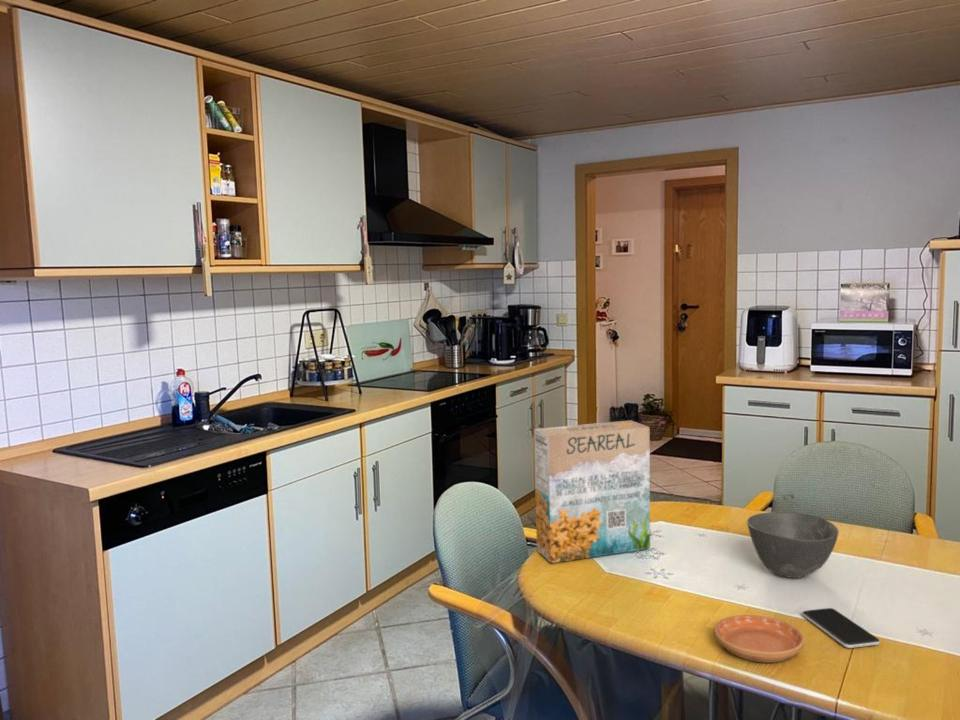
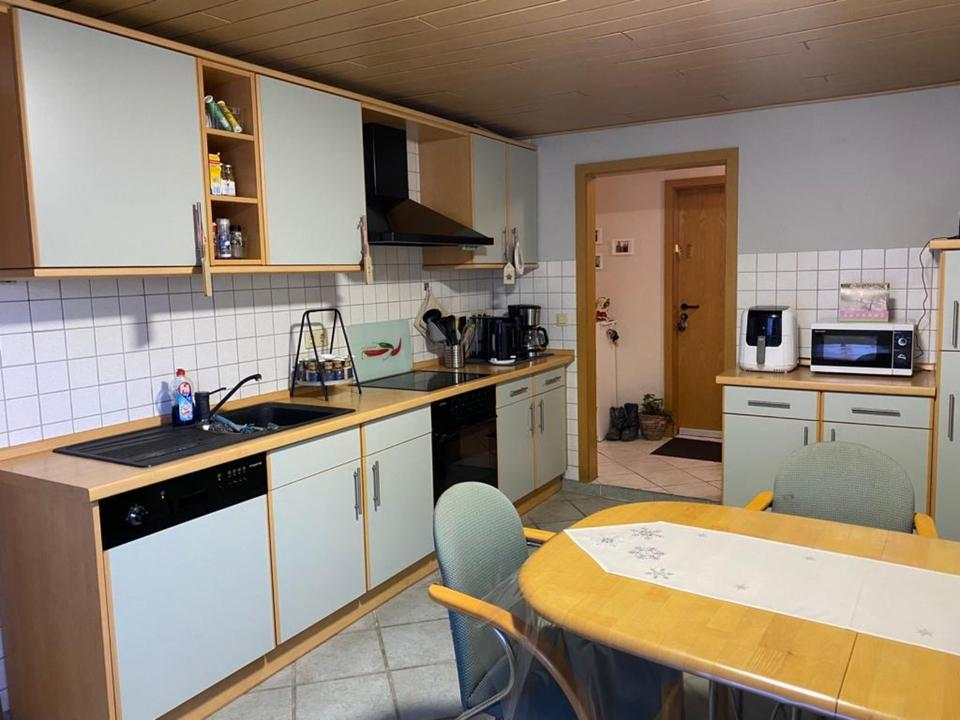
- smartphone [801,607,881,649]
- saucer [713,614,805,664]
- cereal box [533,419,651,564]
- bowl [746,511,840,579]
